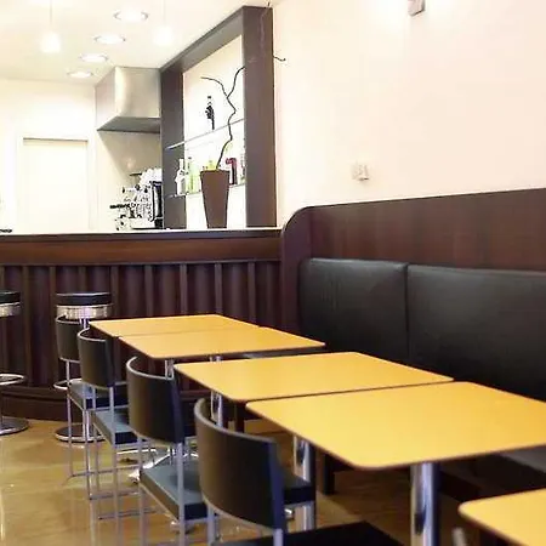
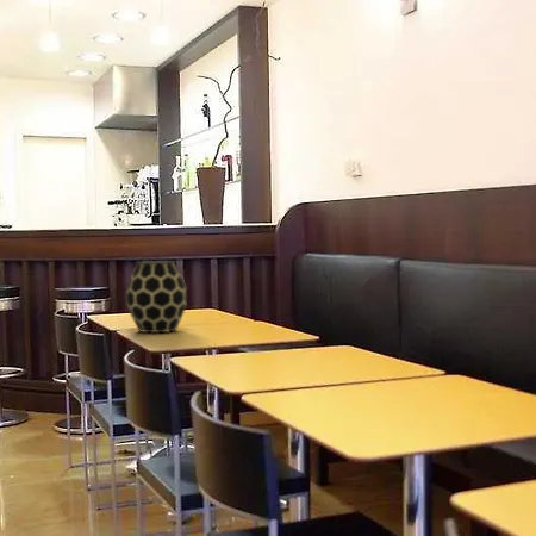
+ vase [125,260,188,334]
